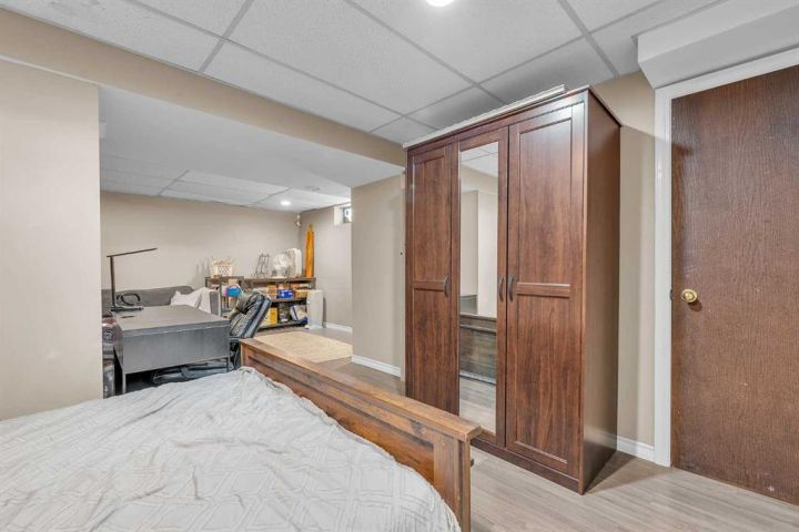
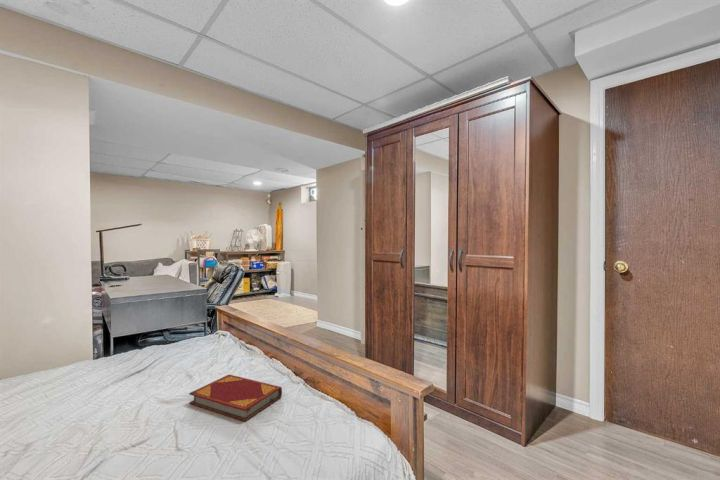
+ hardback book [188,373,283,422]
